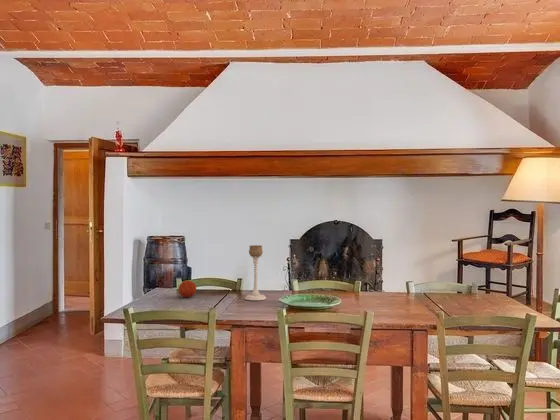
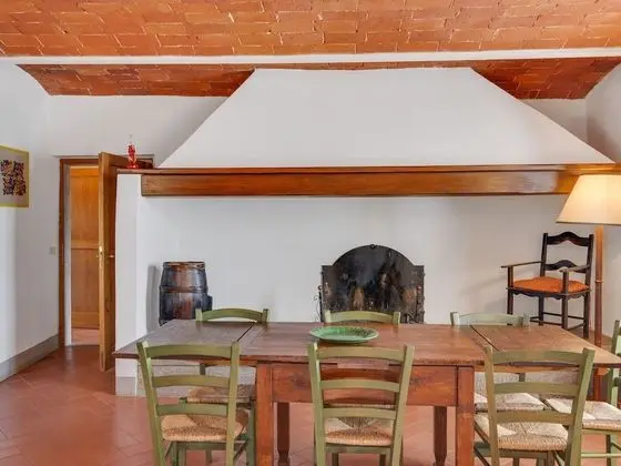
- fruit [178,279,197,298]
- candle holder [244,244,267,301]
